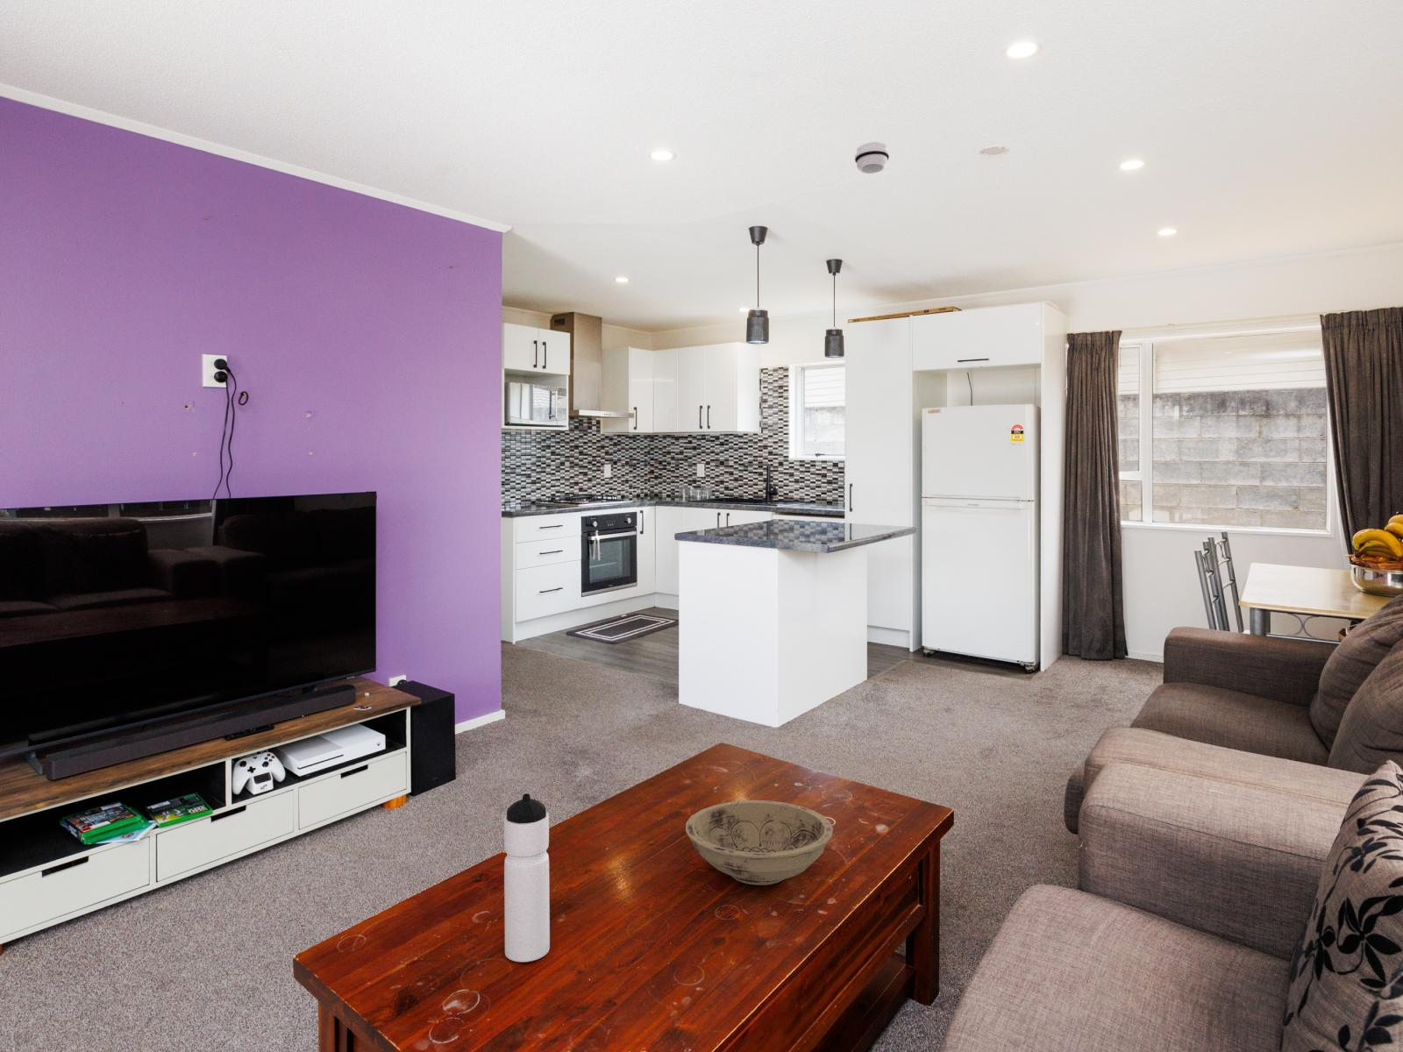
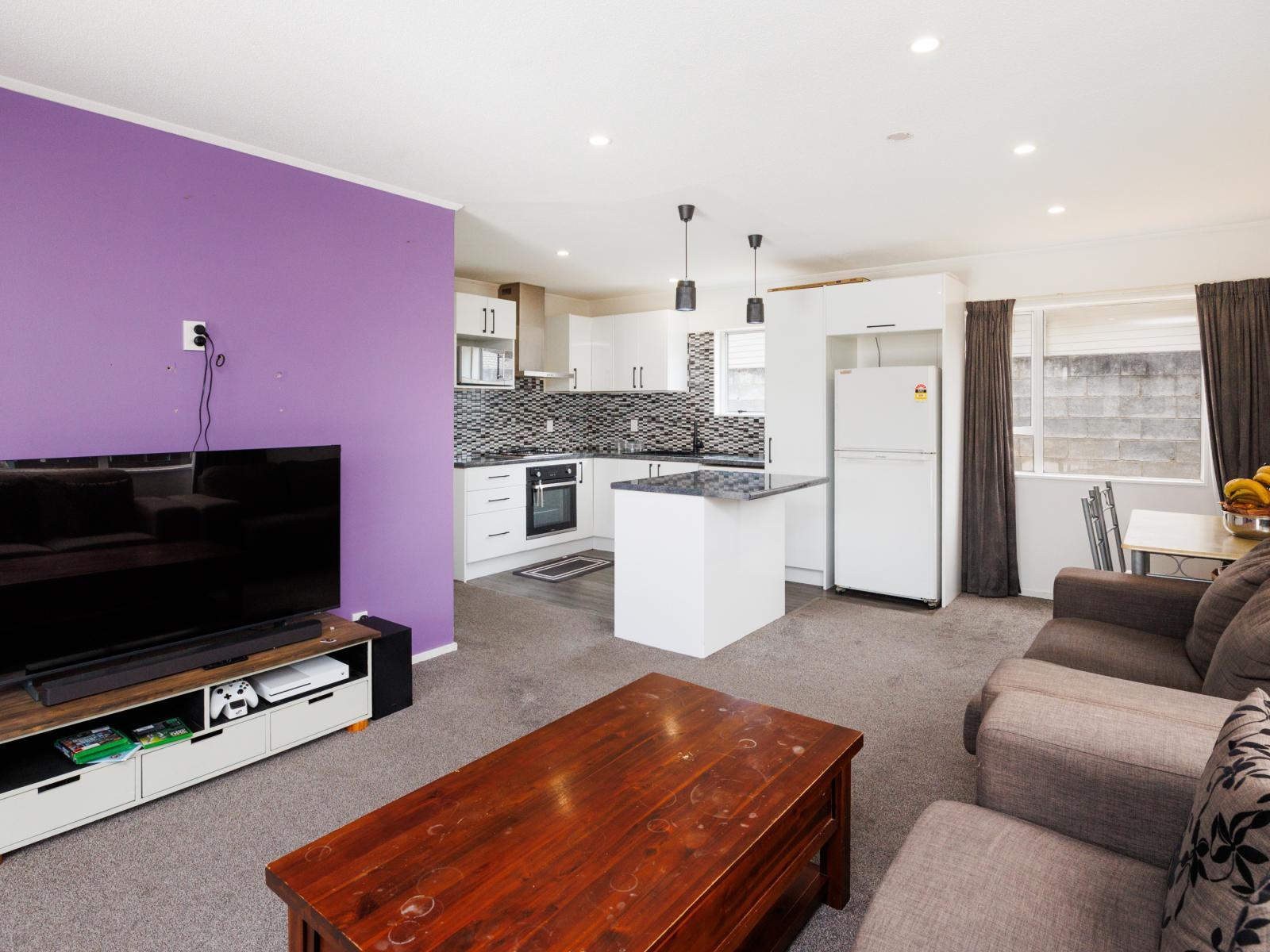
- bowl [685,800,834,885]
- smoke detector [854,141,890,175]
- water bottle [504,792,550,962]
